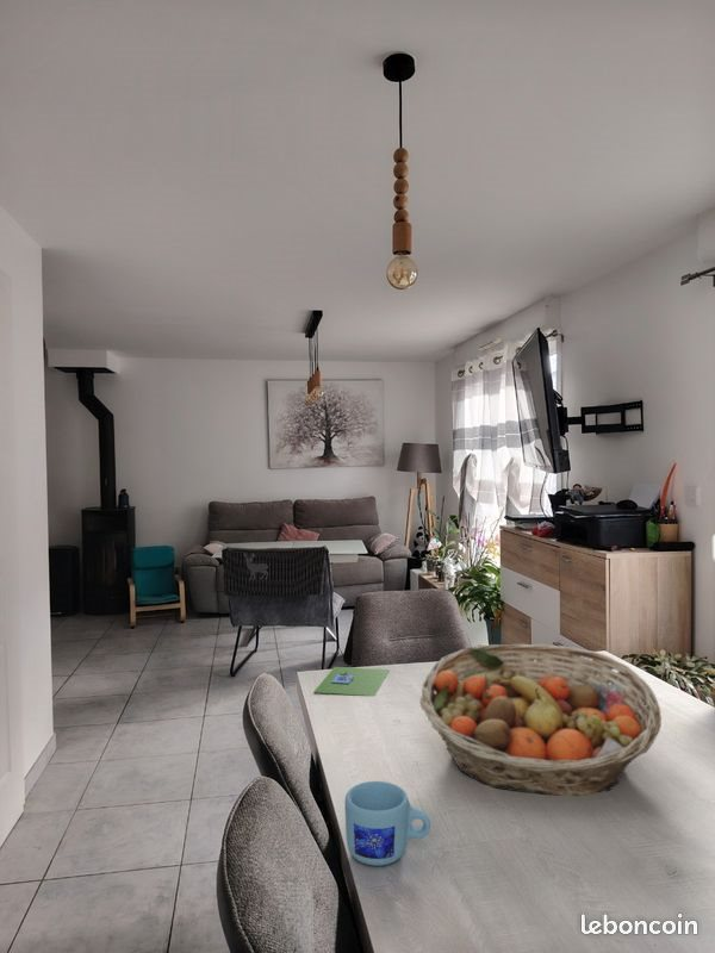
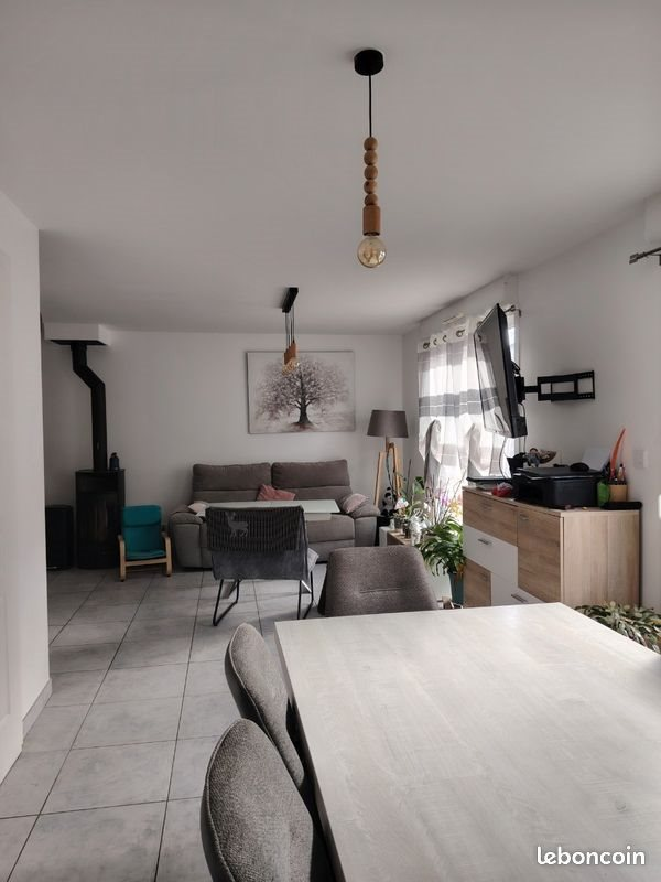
- mug [343,780,431,867]
- fruit basket [419,642,663,797]
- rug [313,666,391,697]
